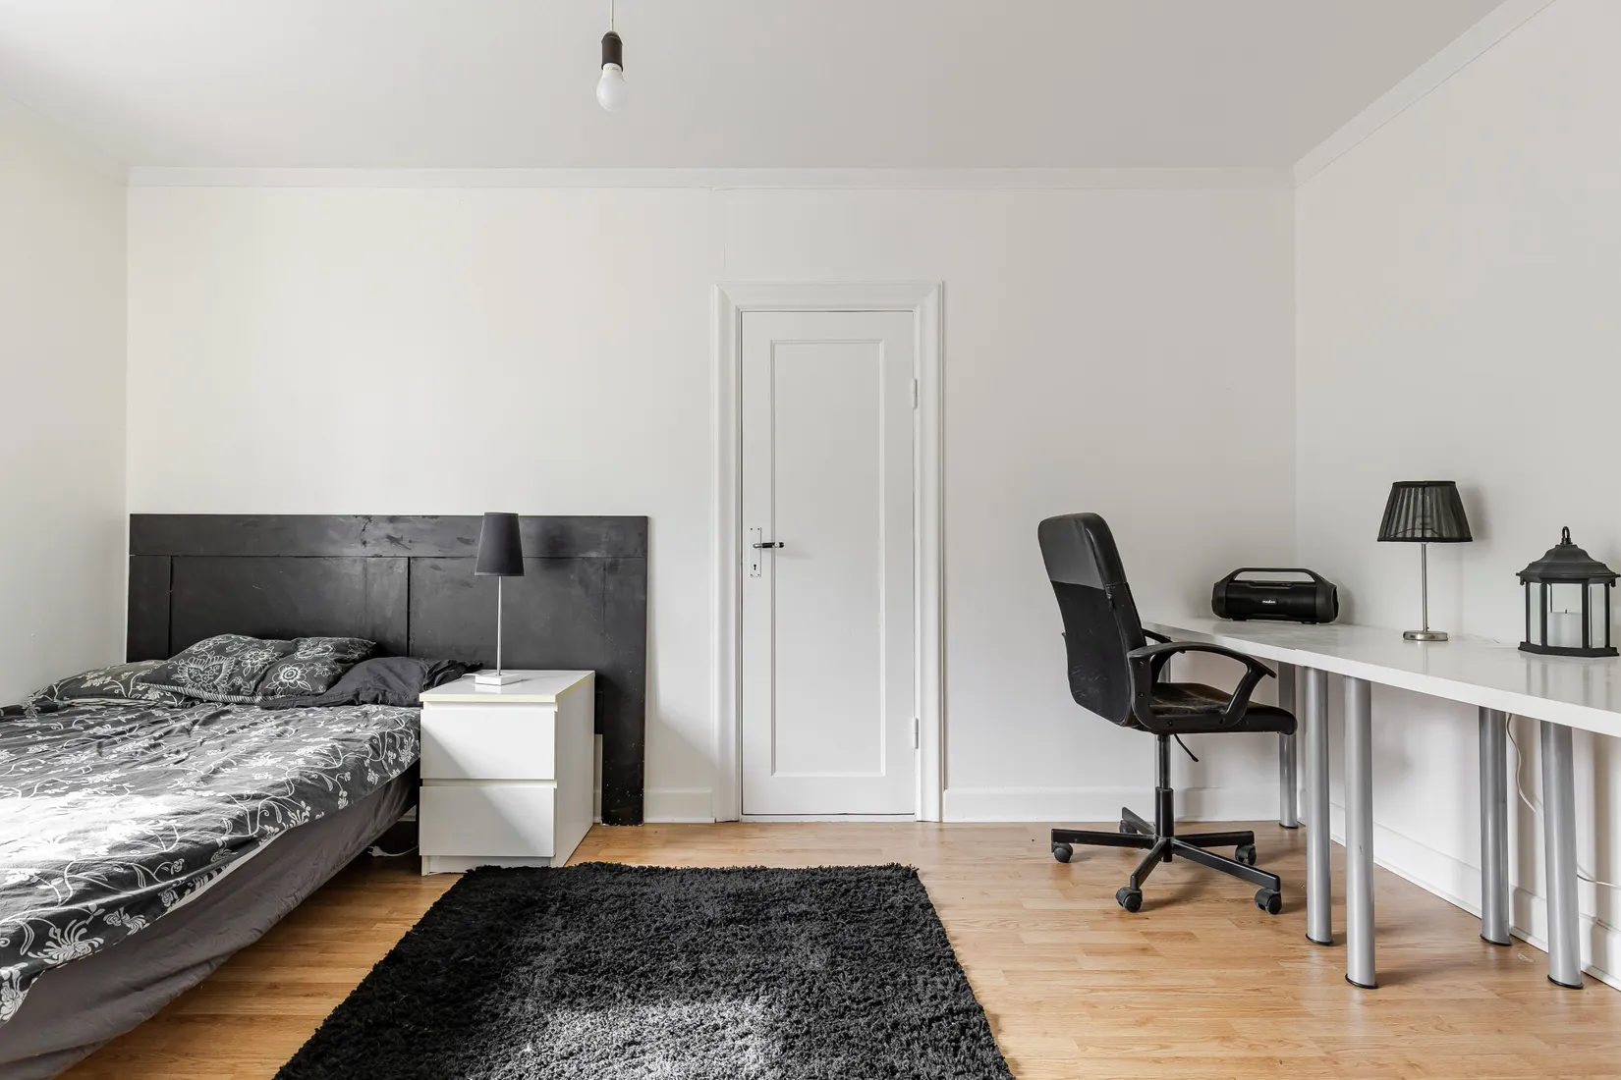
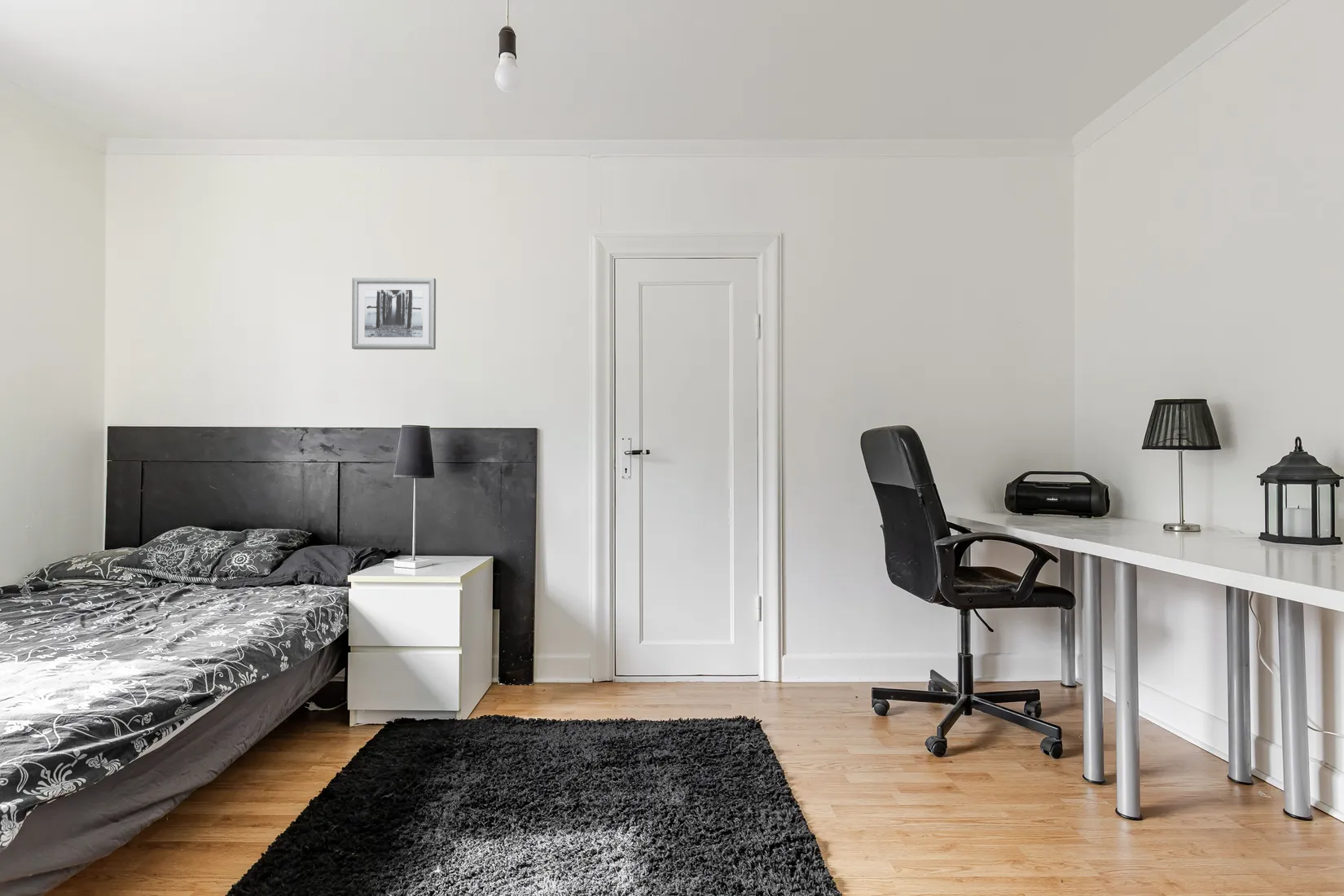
+ wall art [351,277,437,350]
